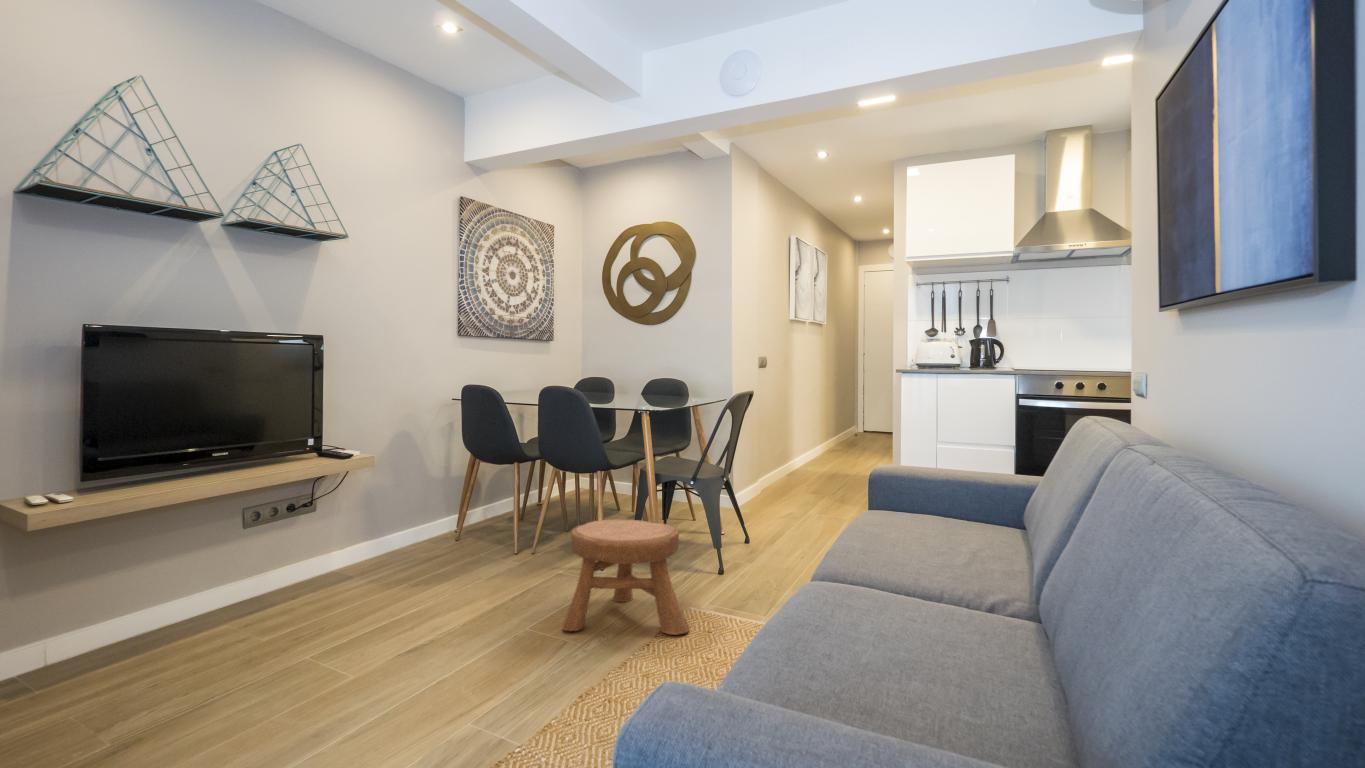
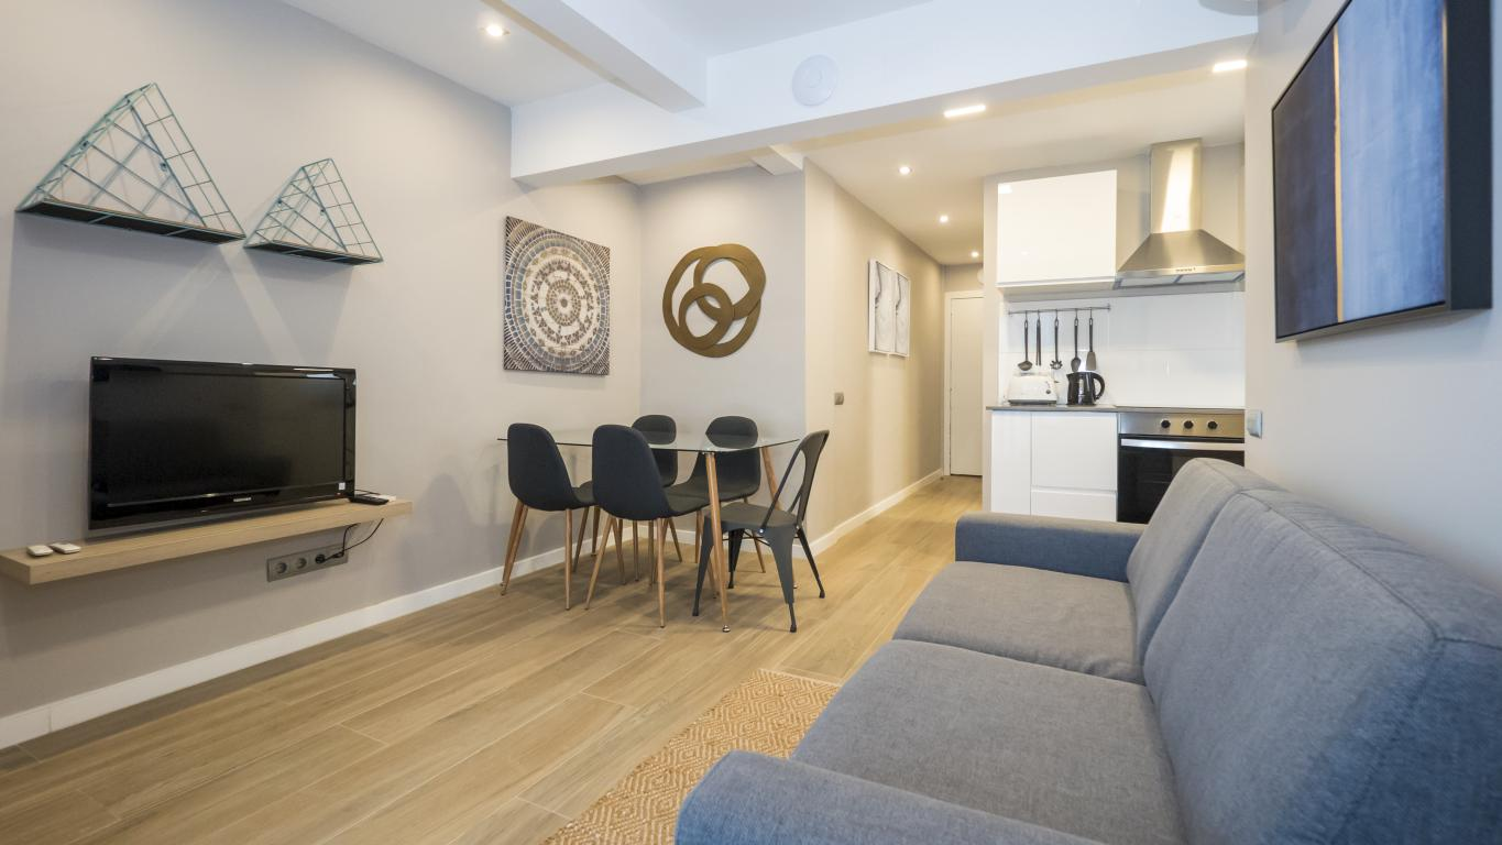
- stool [561,519,691,636]
